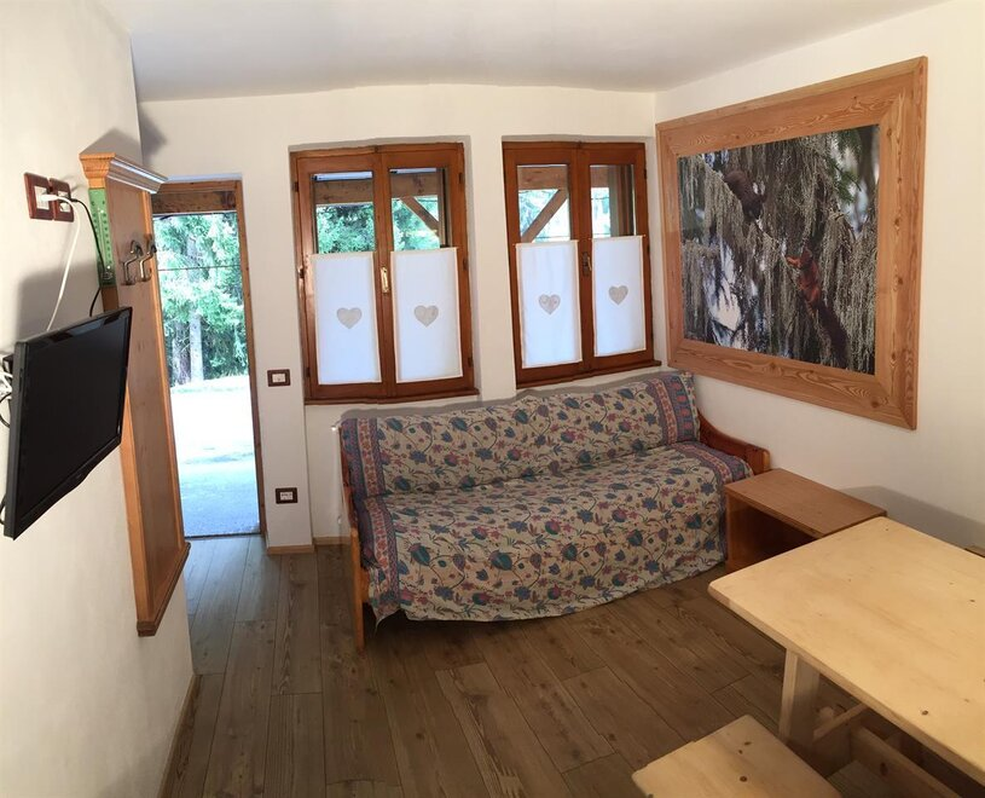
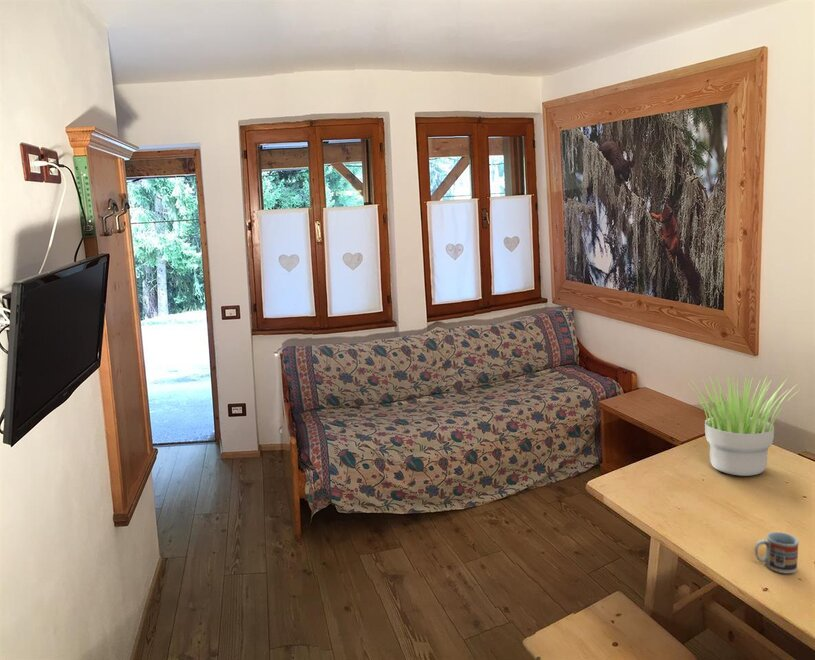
+ cup [754,531,800,575]
+ potted plant [686,373,800,477]
